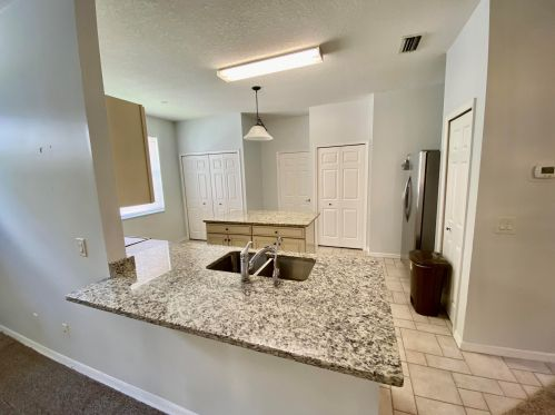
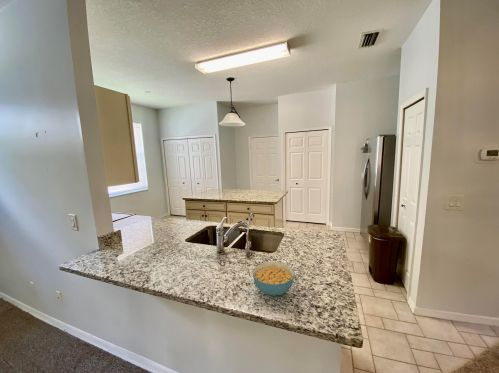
+ cereal bowl [251,261,296,297]
